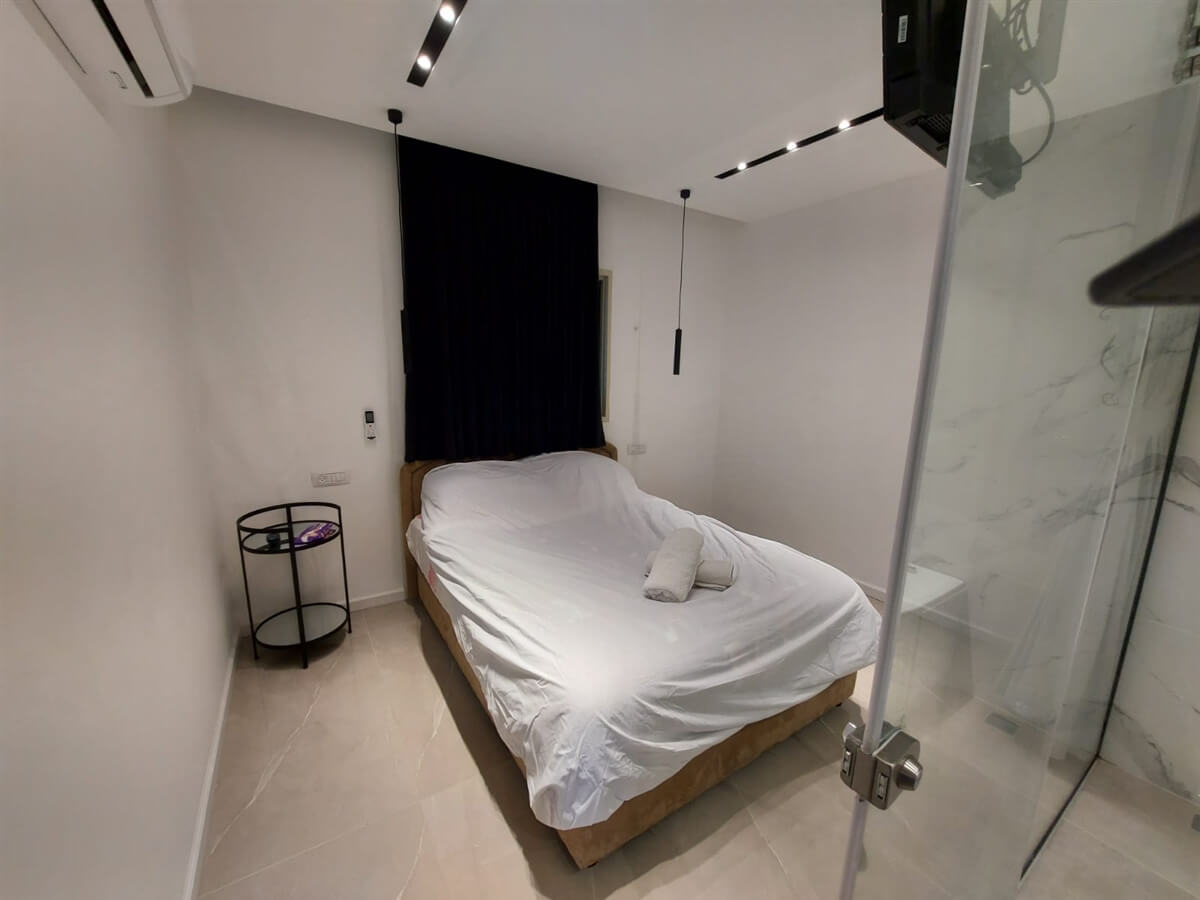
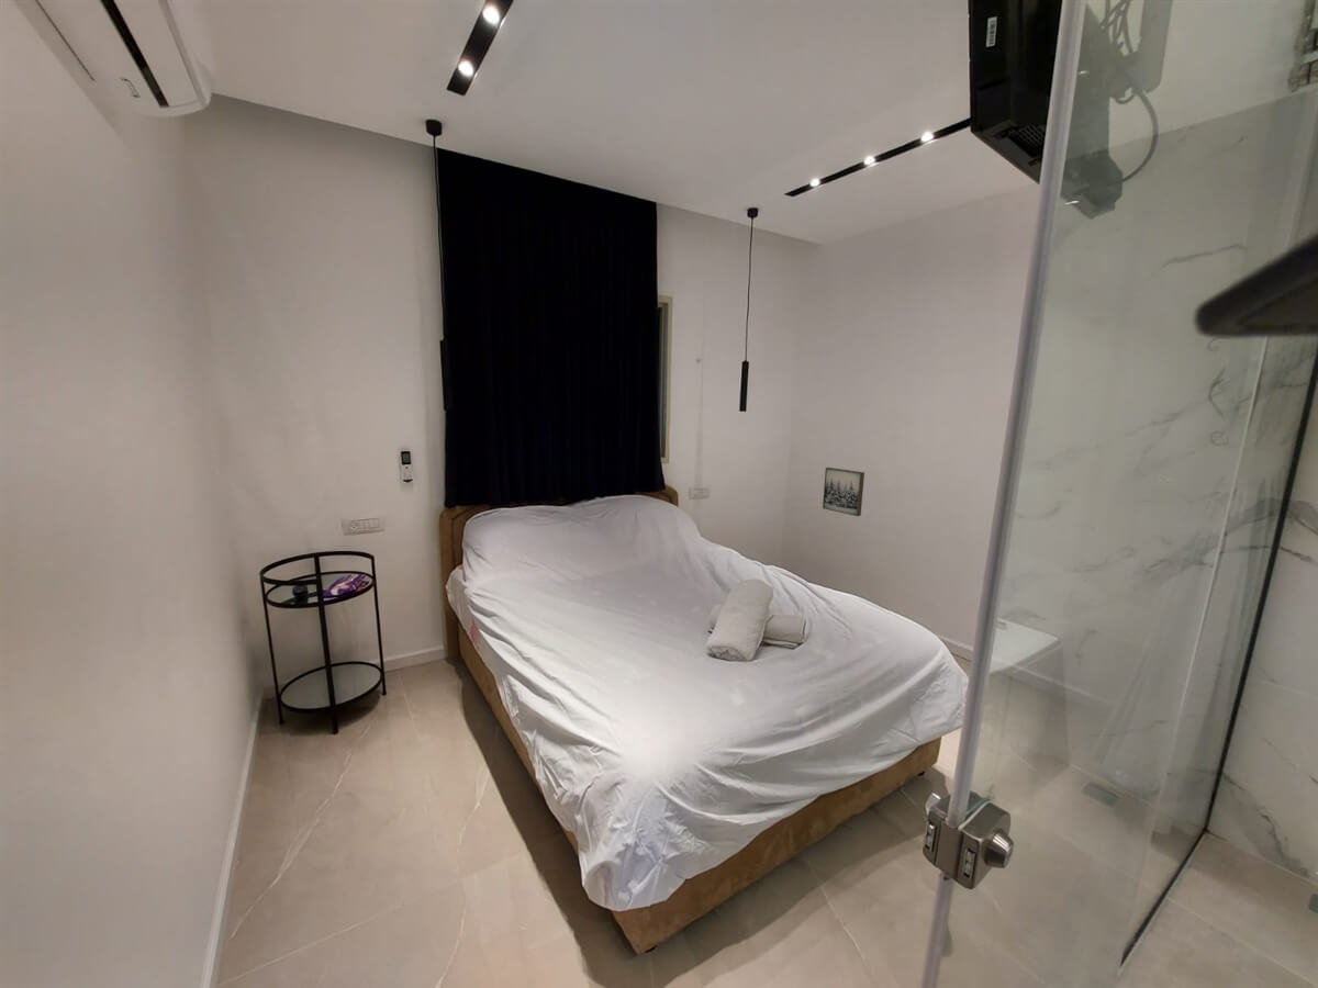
+ wall art [822,467,865,517]
